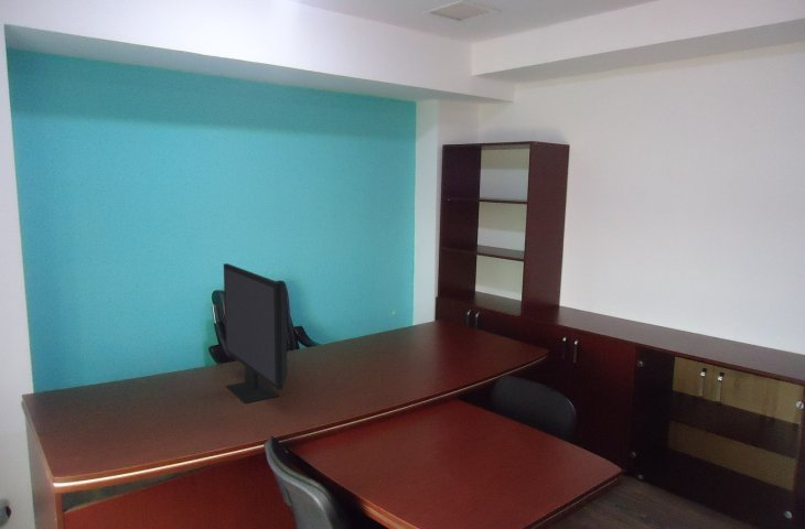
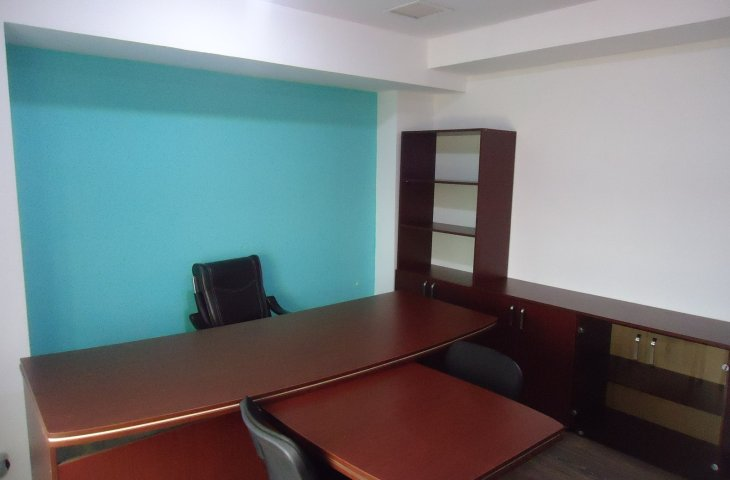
- monitor [223,262,288,404]
